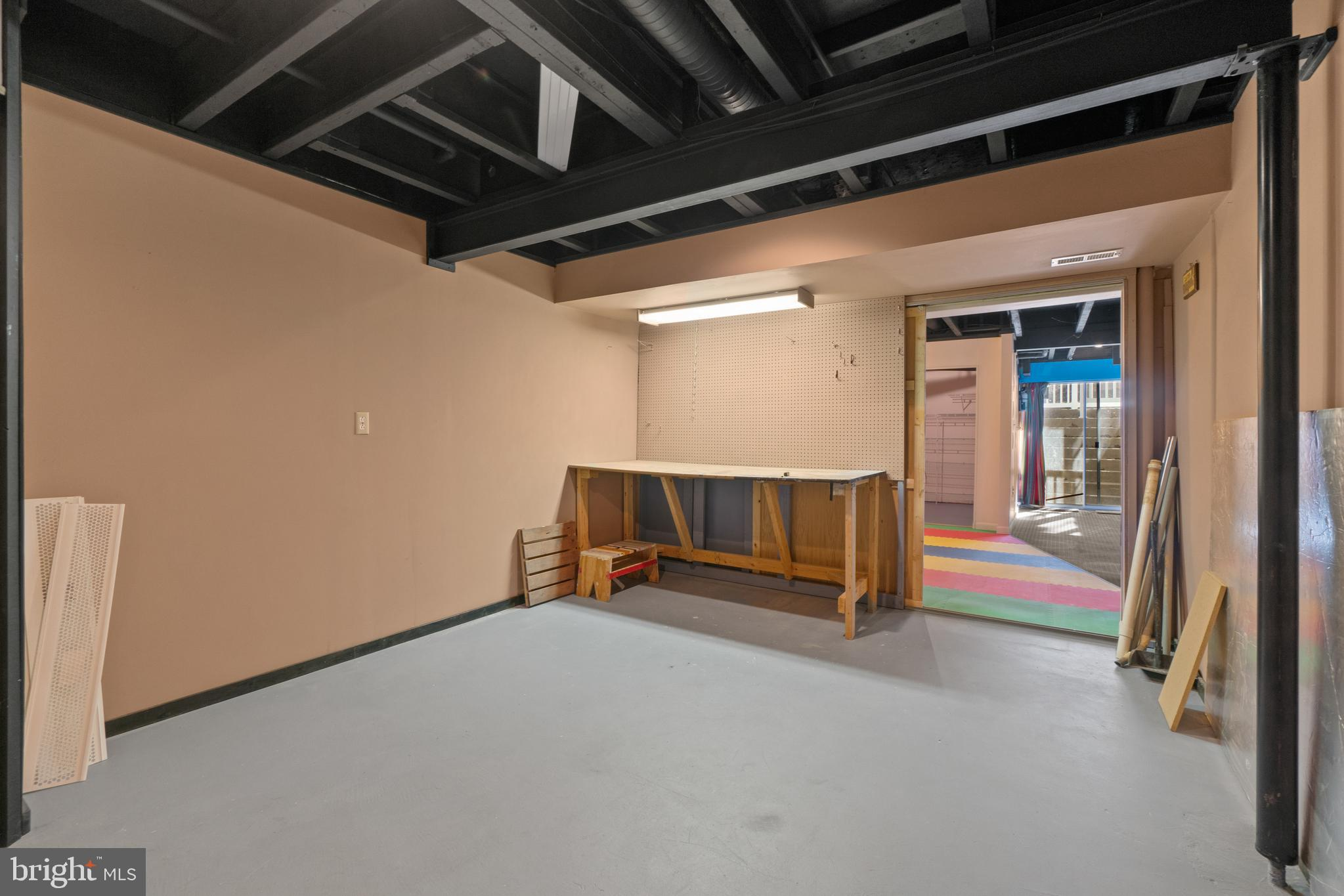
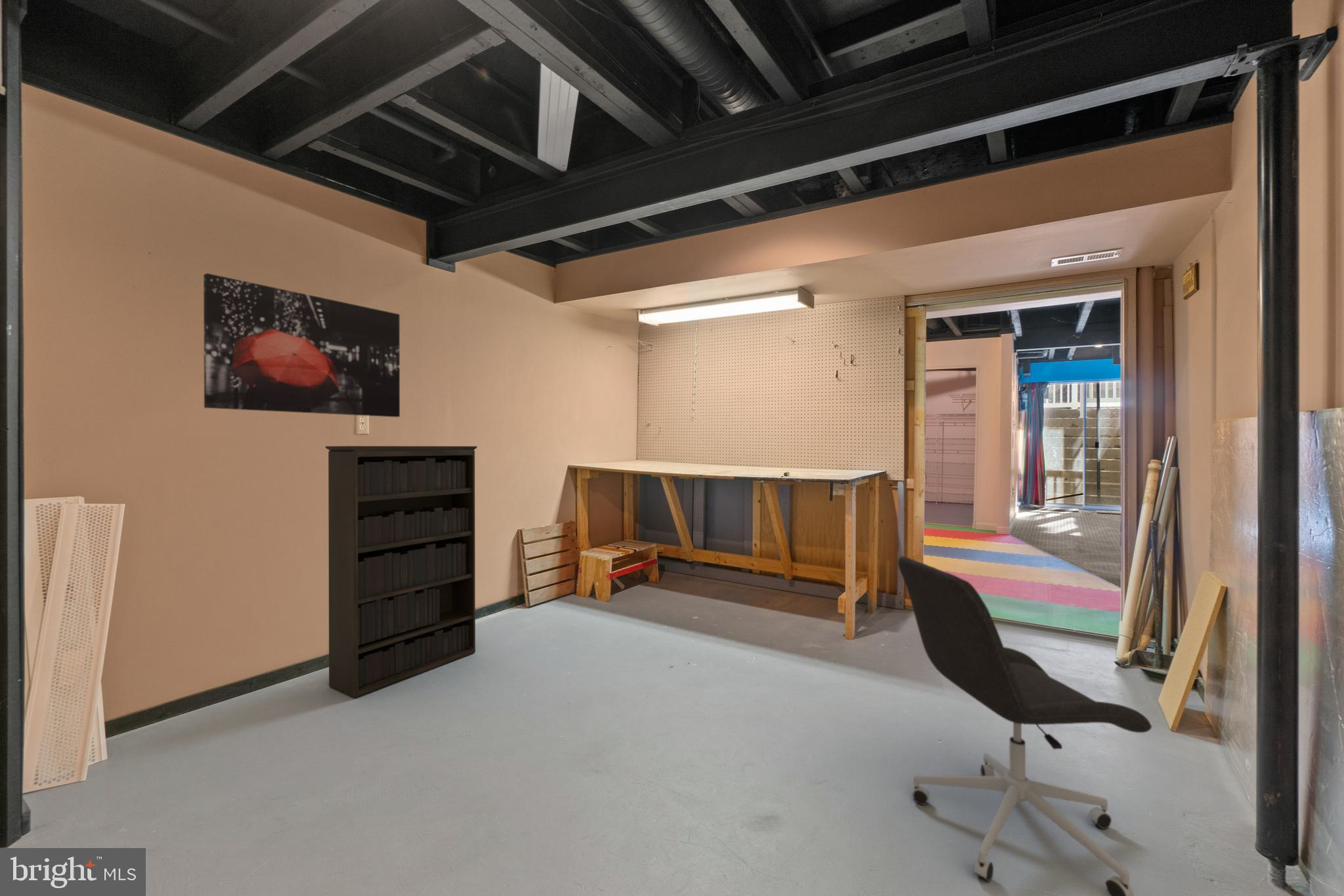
+ bookshelf [325,446,477,698]
+ wall art [203,272,401,417]
+ office chair [897,555,1152,896]
